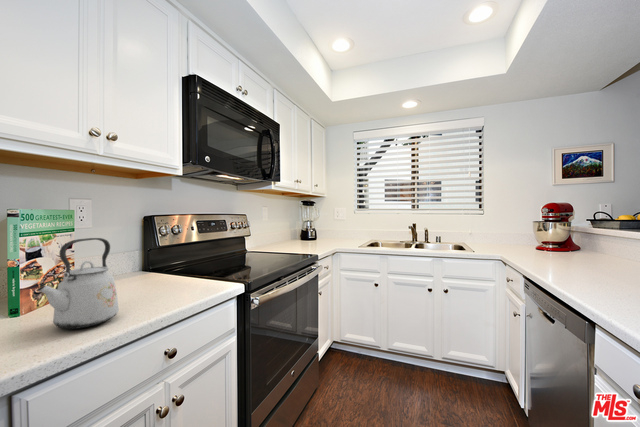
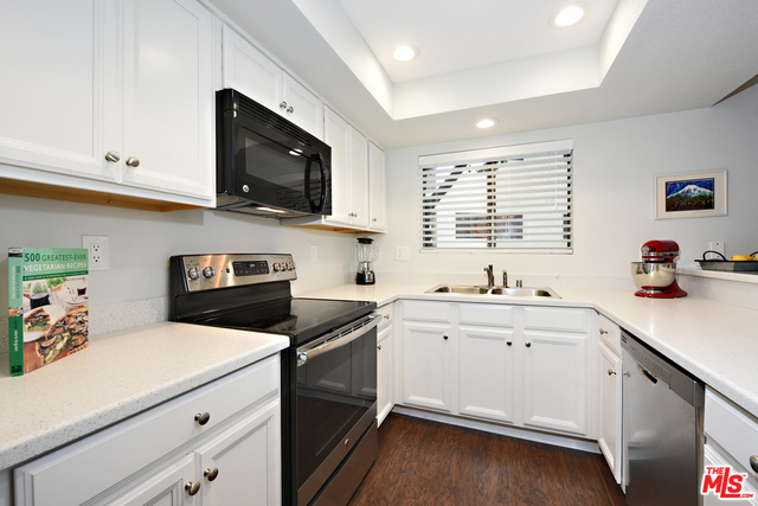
- kettle [35,237,120,330]
